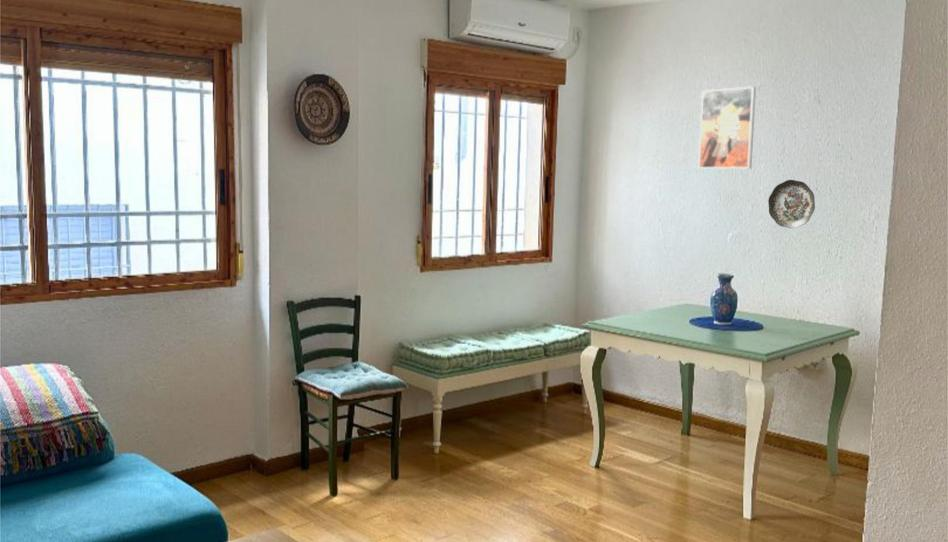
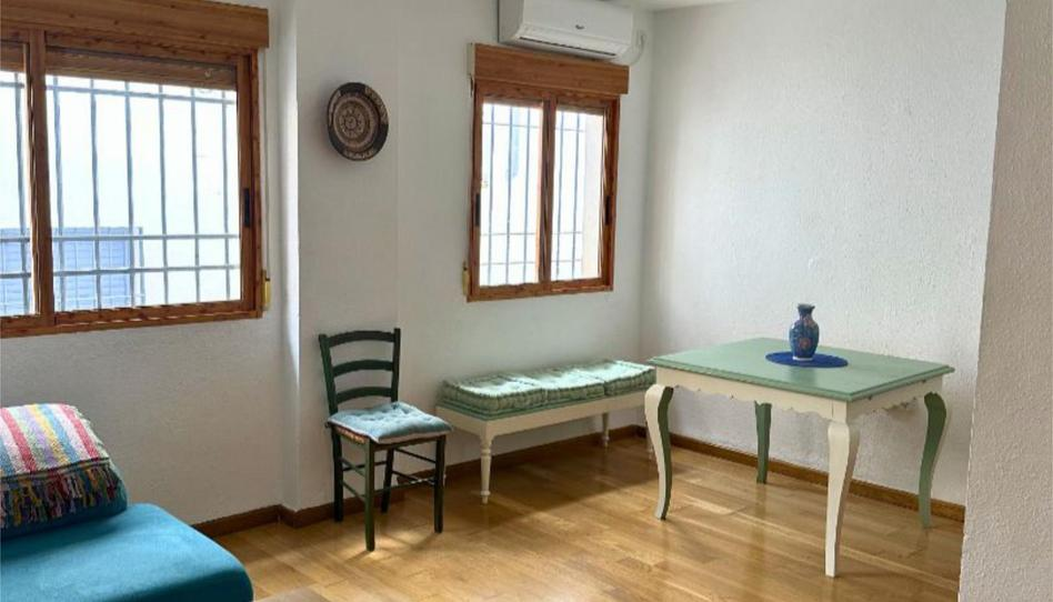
- decorative plate [767,179,816,229]
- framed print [697,85,757,170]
